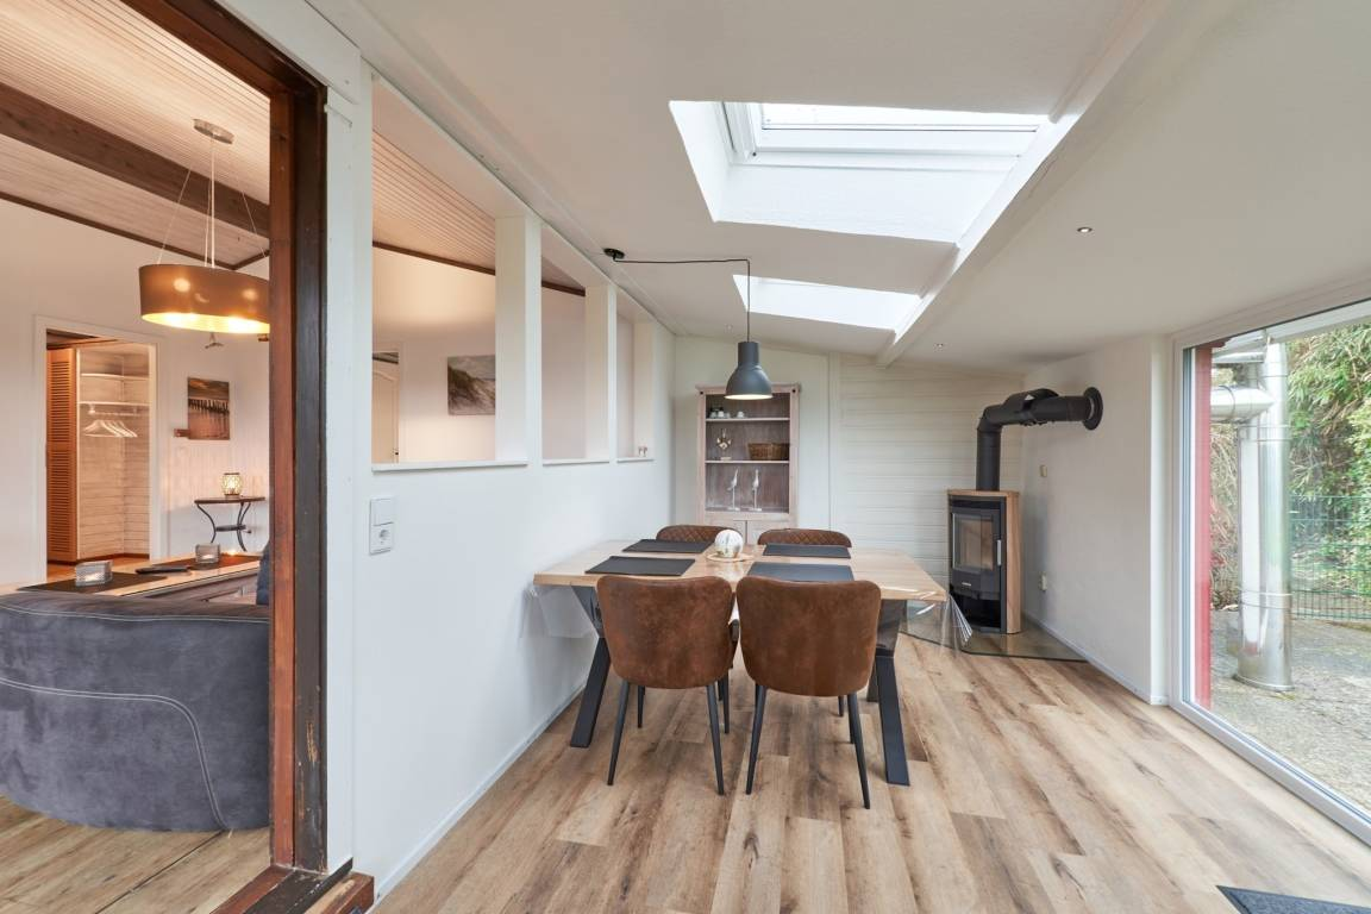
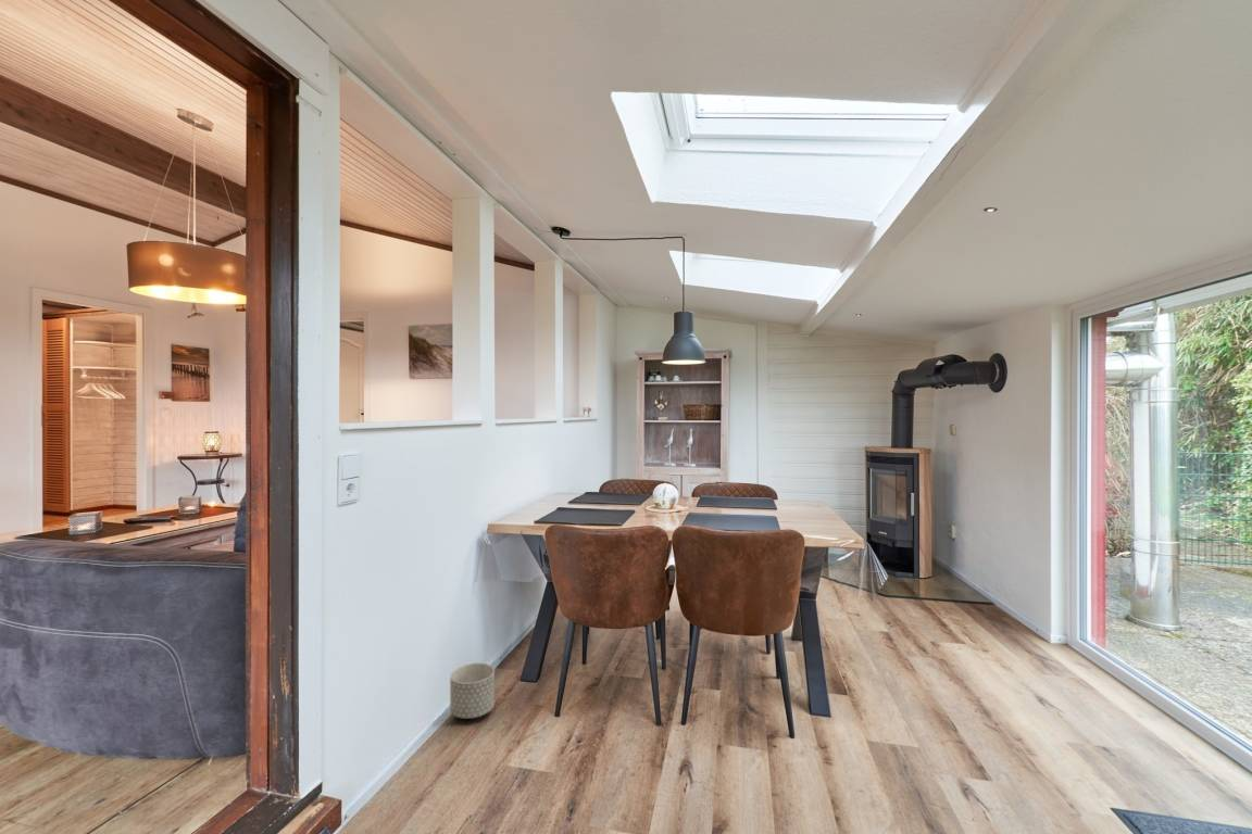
+ planter [449,662,496,720]
